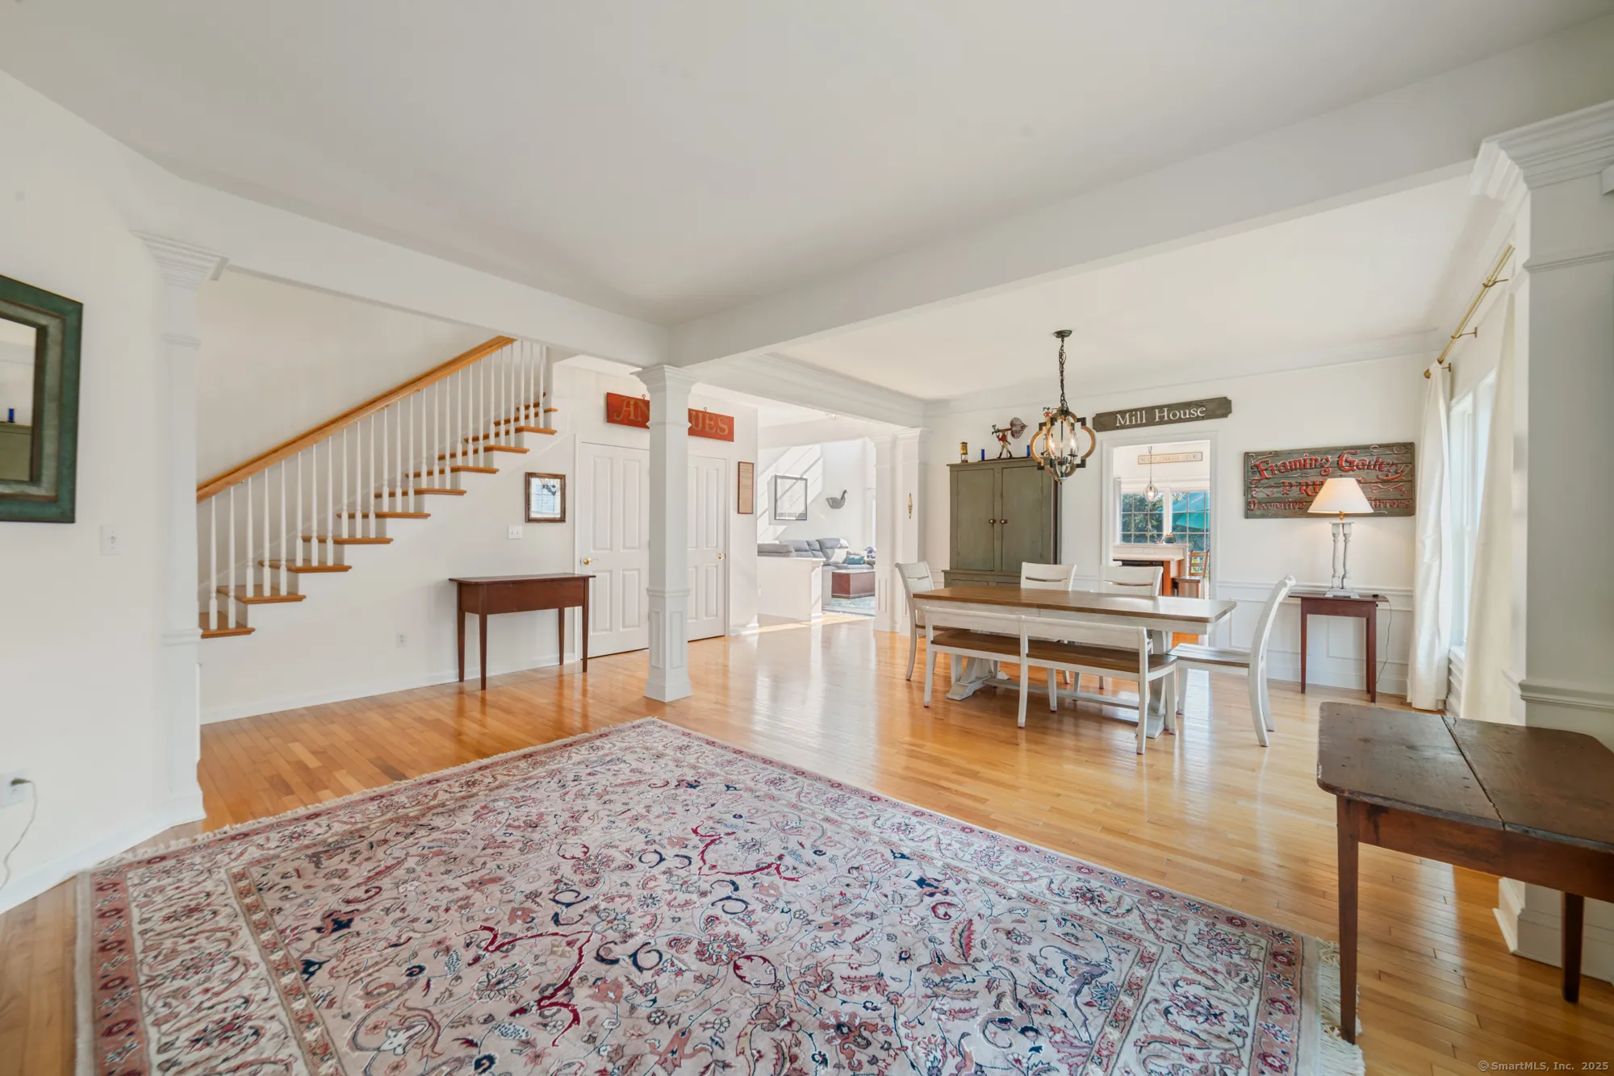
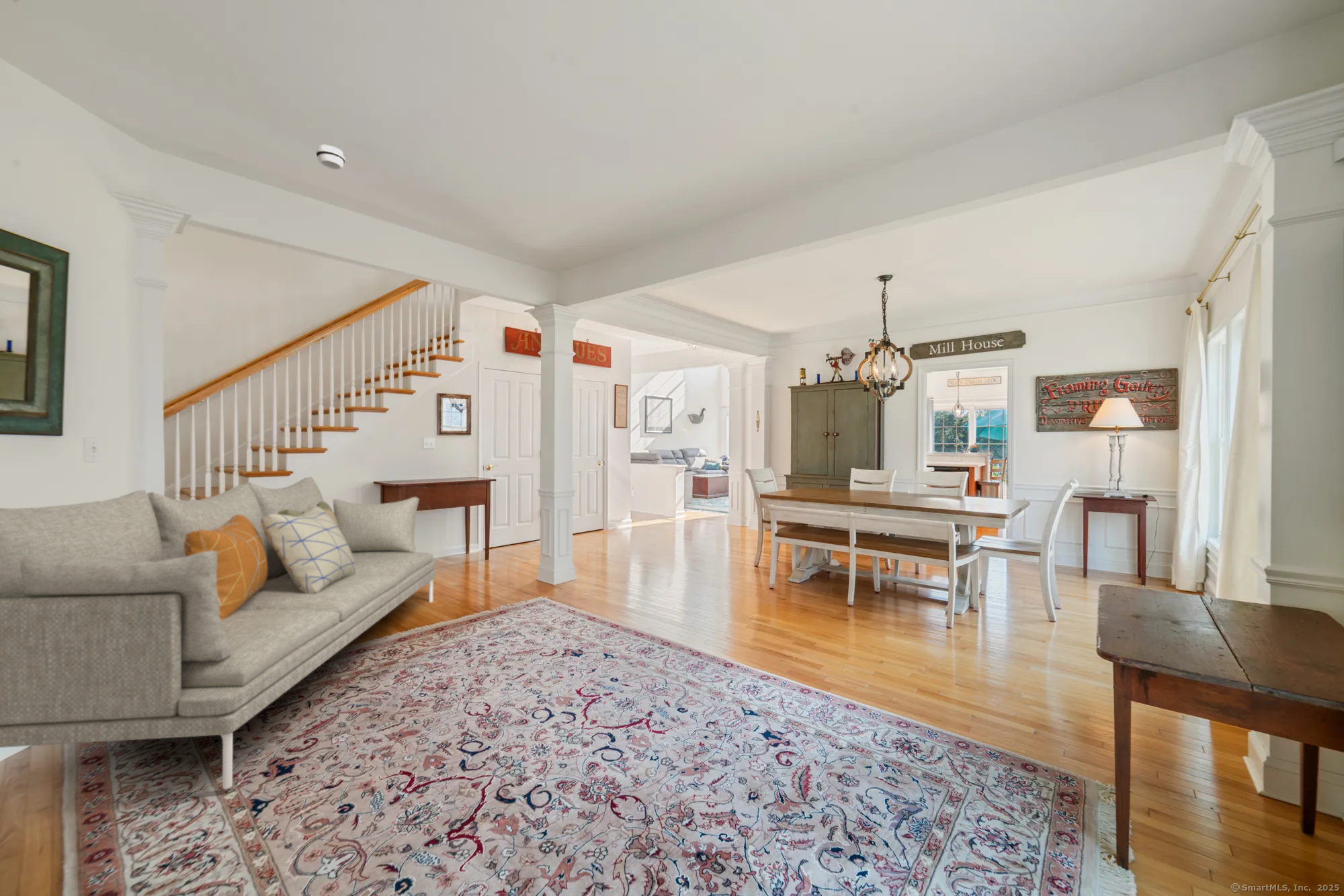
+ sofa [0,476,436,790]
+ smoke detector [315,144,346,171]
